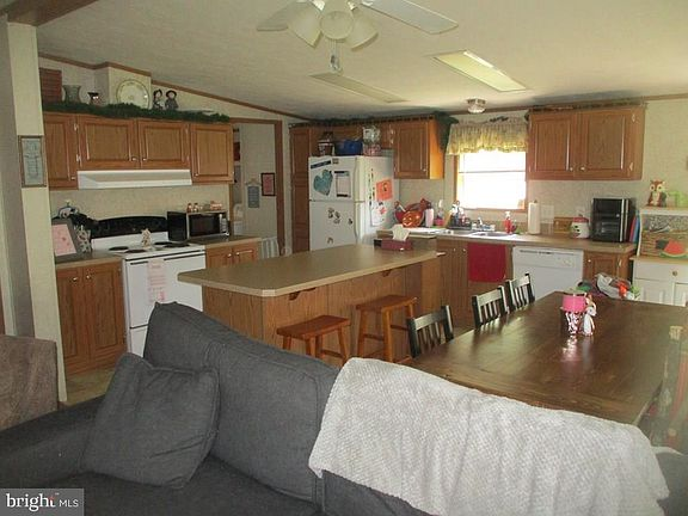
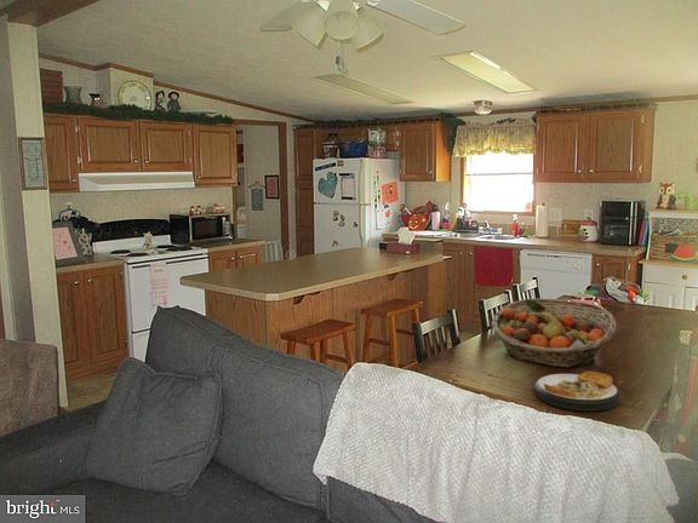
+ fruit basket [491,298,618,368]
+ plate [533,369,622,412]
